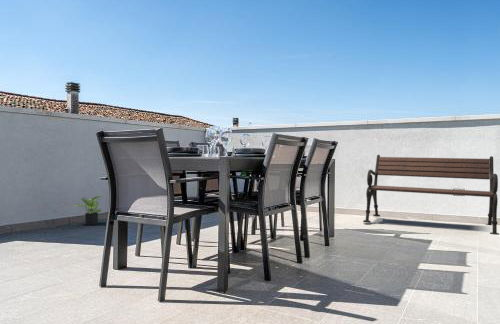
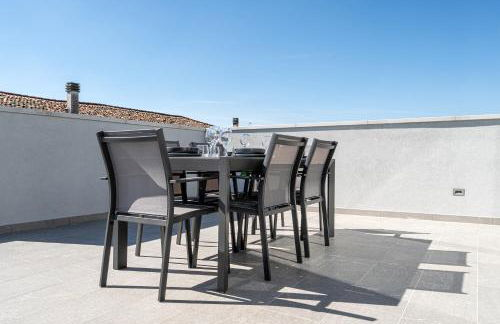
- garden bench [362,154,500,236]
- potted plant [74,194,105,226]
